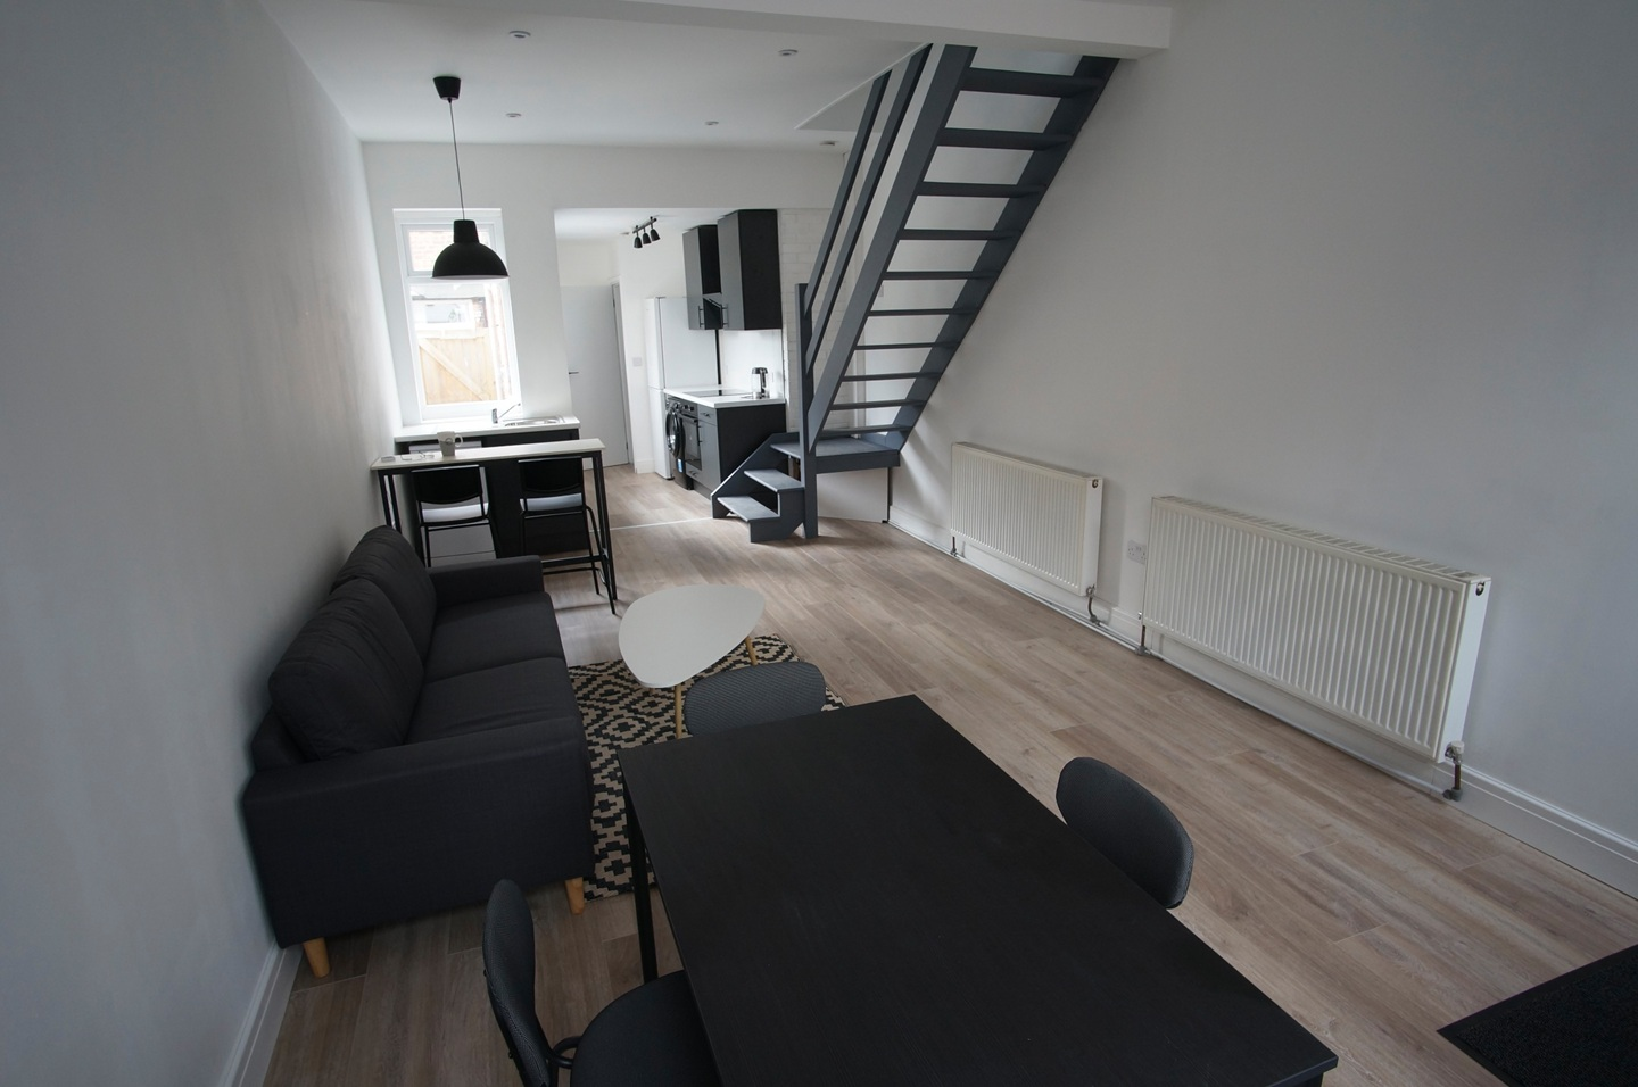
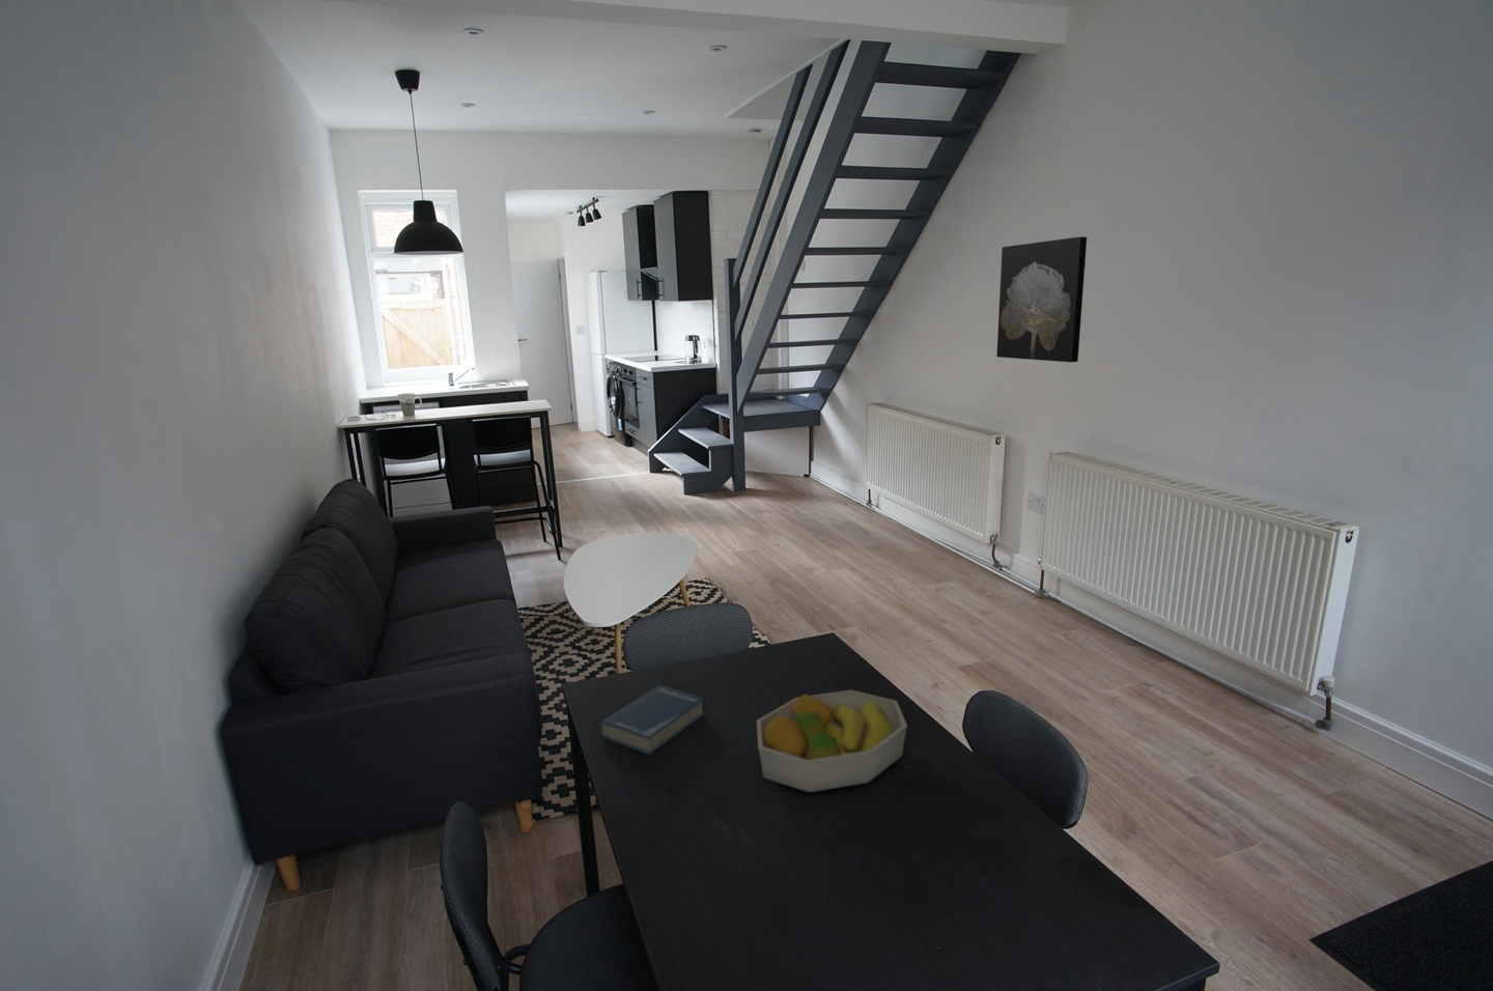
+ wall art [995,236,1087,364]
+ hardback book [598,685,704,757]
+ fruit bowl [755,689,908,793]
